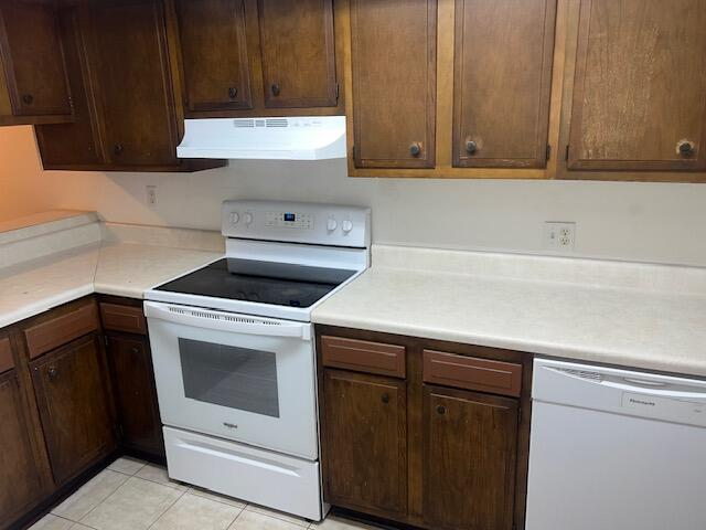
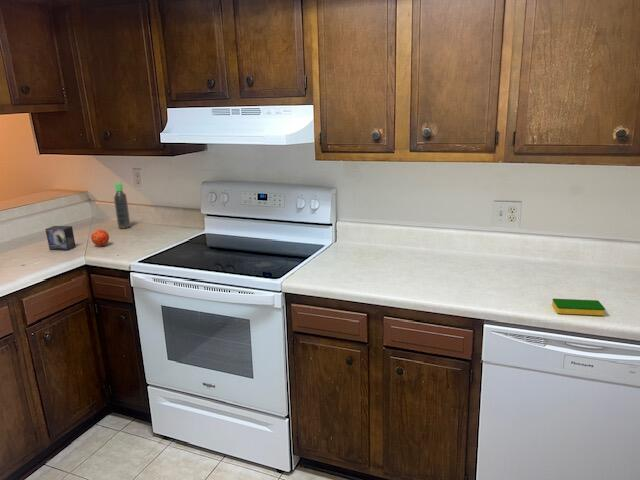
+ small box [44,225,77,251]
+ dish sponge [551,298,606,316]
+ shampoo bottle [113,182,132,230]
+ apple [90,229,110,247]
